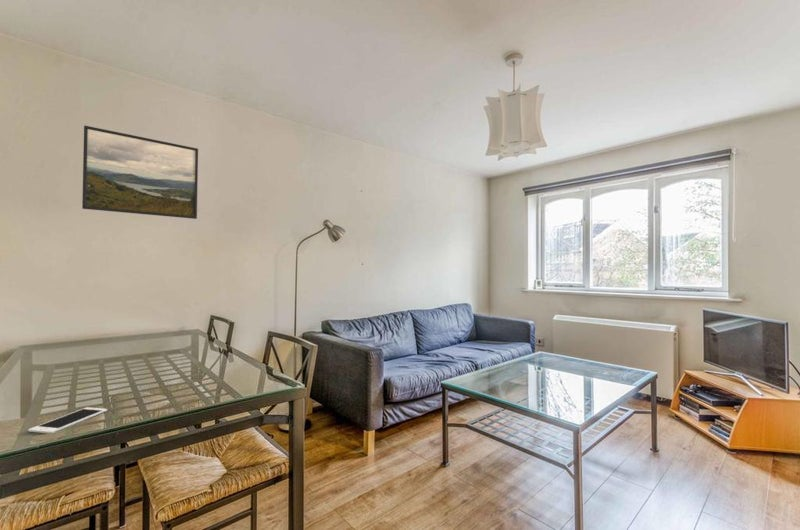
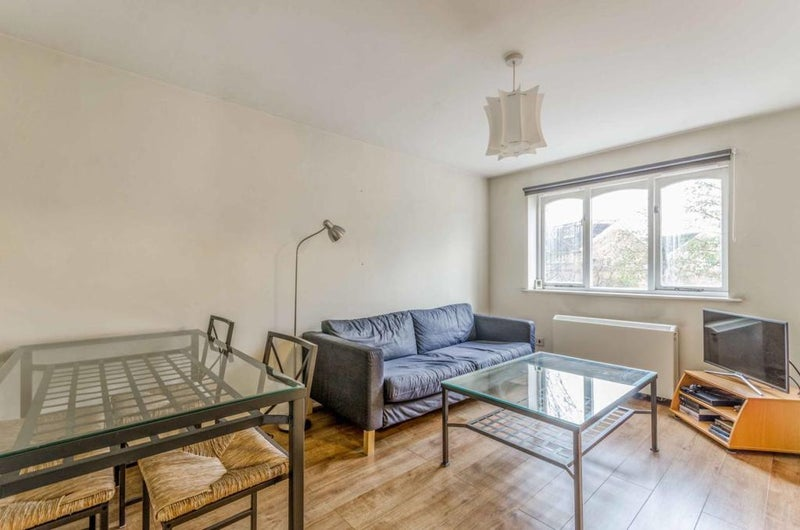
- cell phone [27,406,108,435]
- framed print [81,125,199,220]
